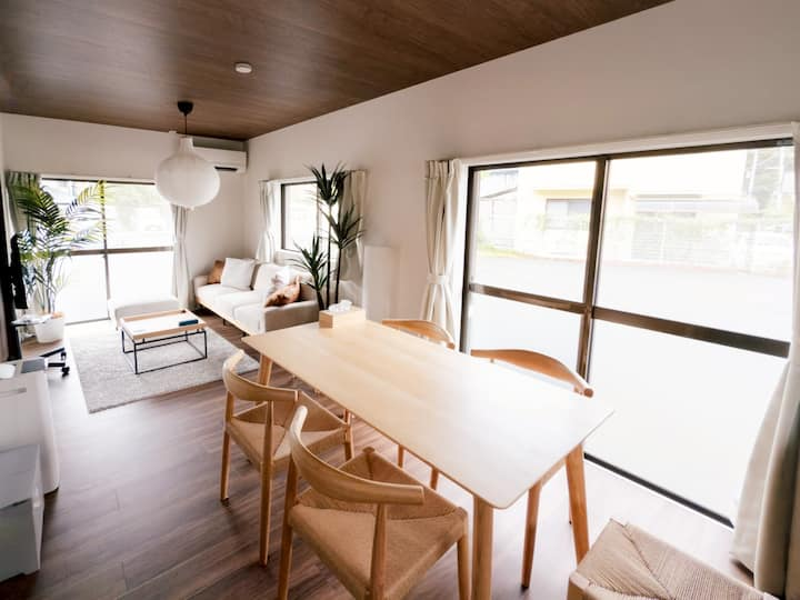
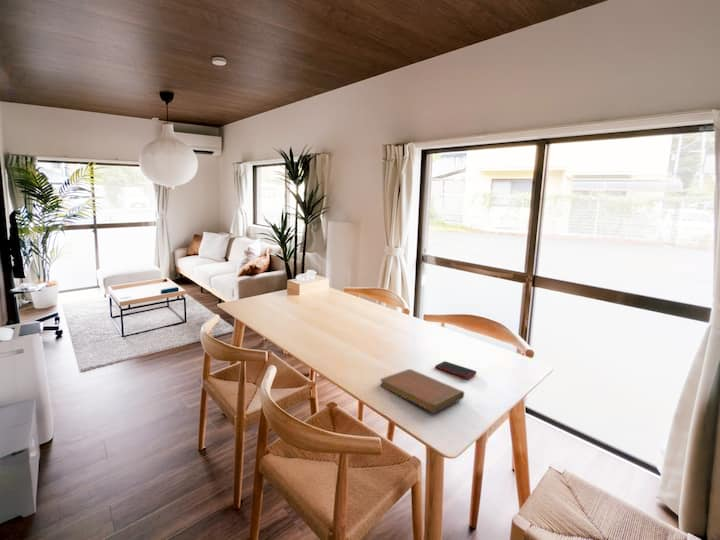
+ notebook [379,368,465,414]
+ cell phone [434,360,477,380]
